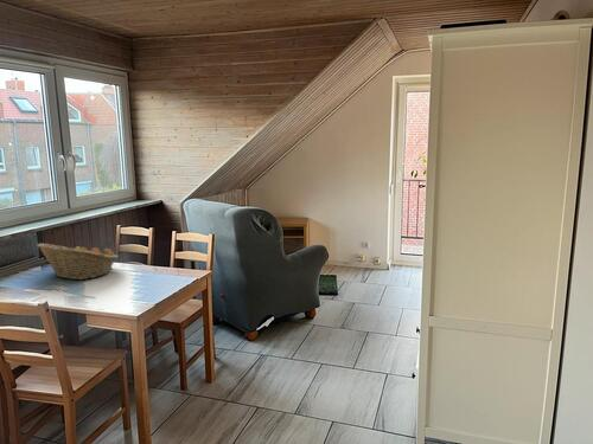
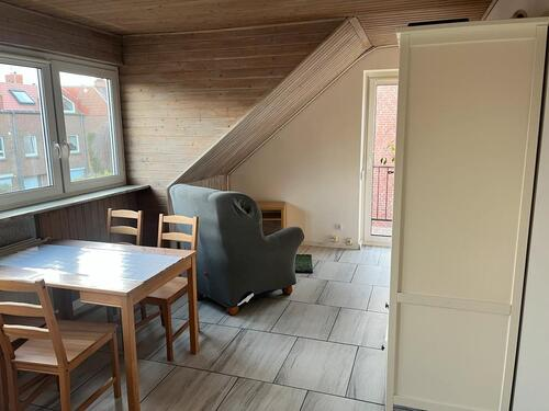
- fruit basket [36,242,120,281]
